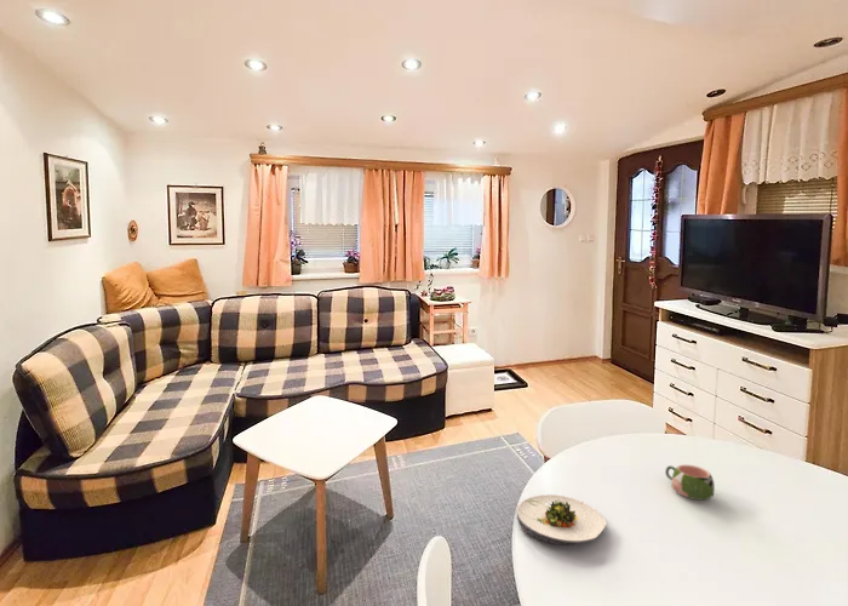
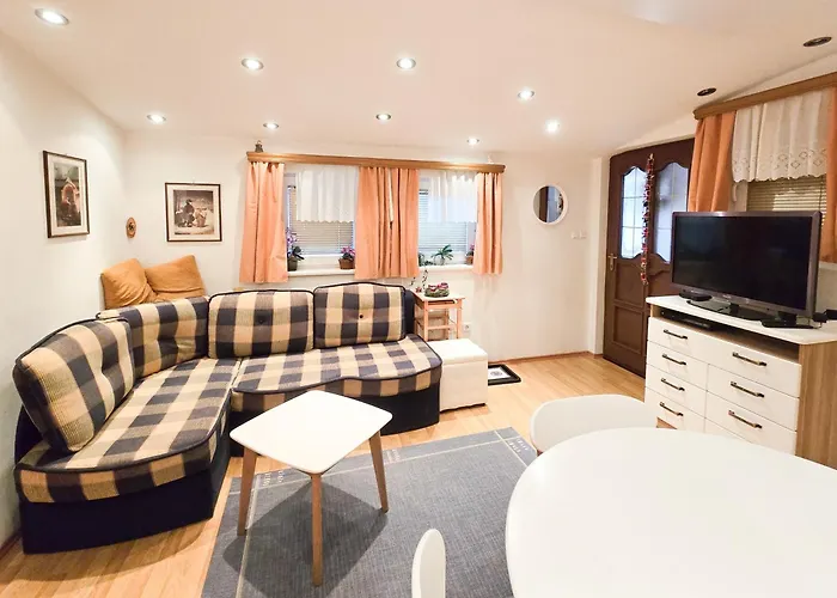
- mug [664,463,716,502]
- salad plate [516,493,608,547]
